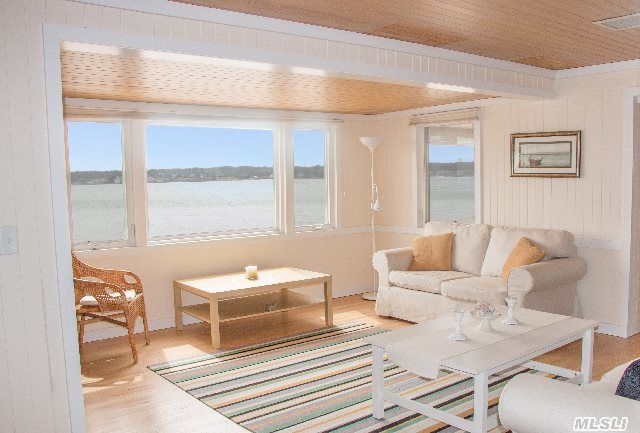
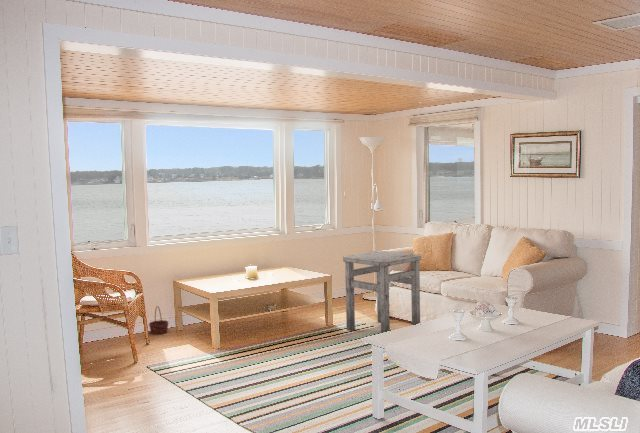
+ basket [148,305,169,335]
+ side table [342,250,422,334]
